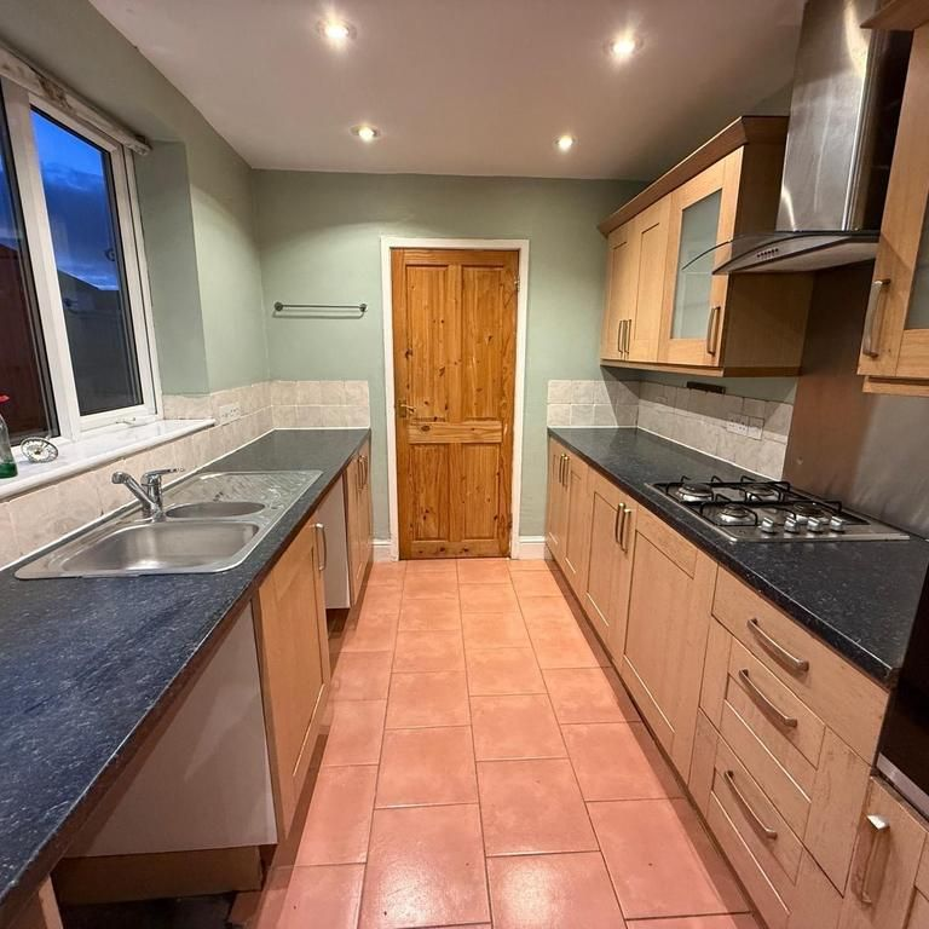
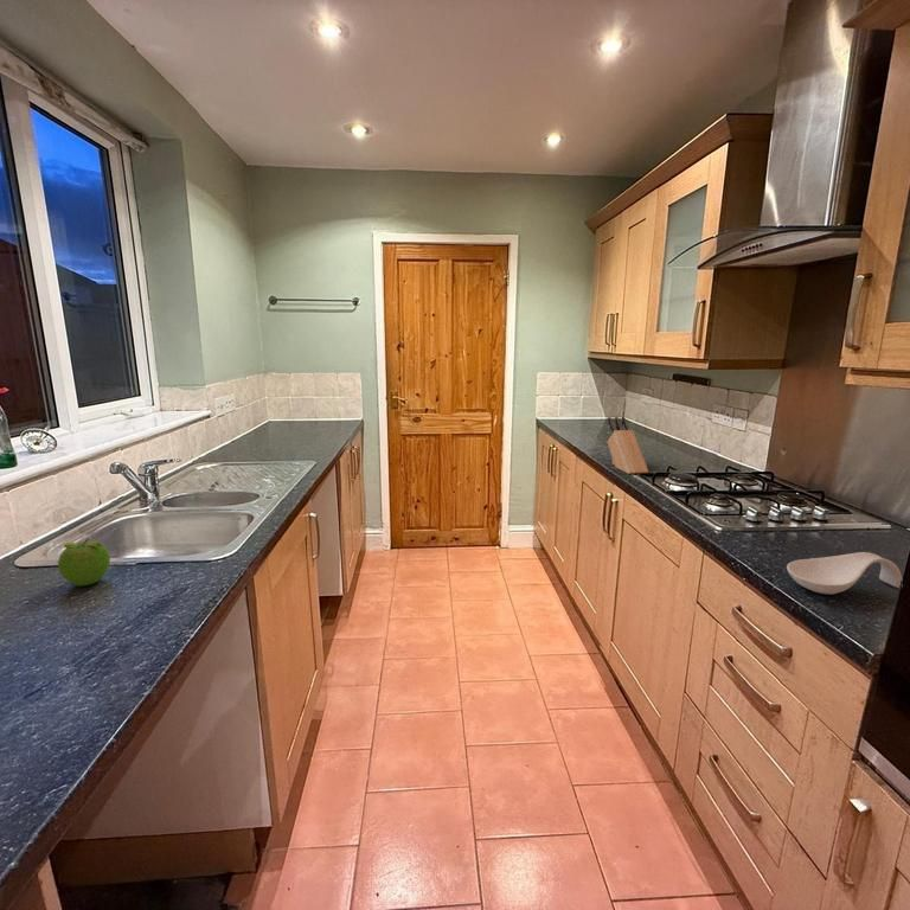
+ spoon rest [786,551,903,596]
+ knife block [607,415,649,475]
+ fruit [57,538,111,587]
